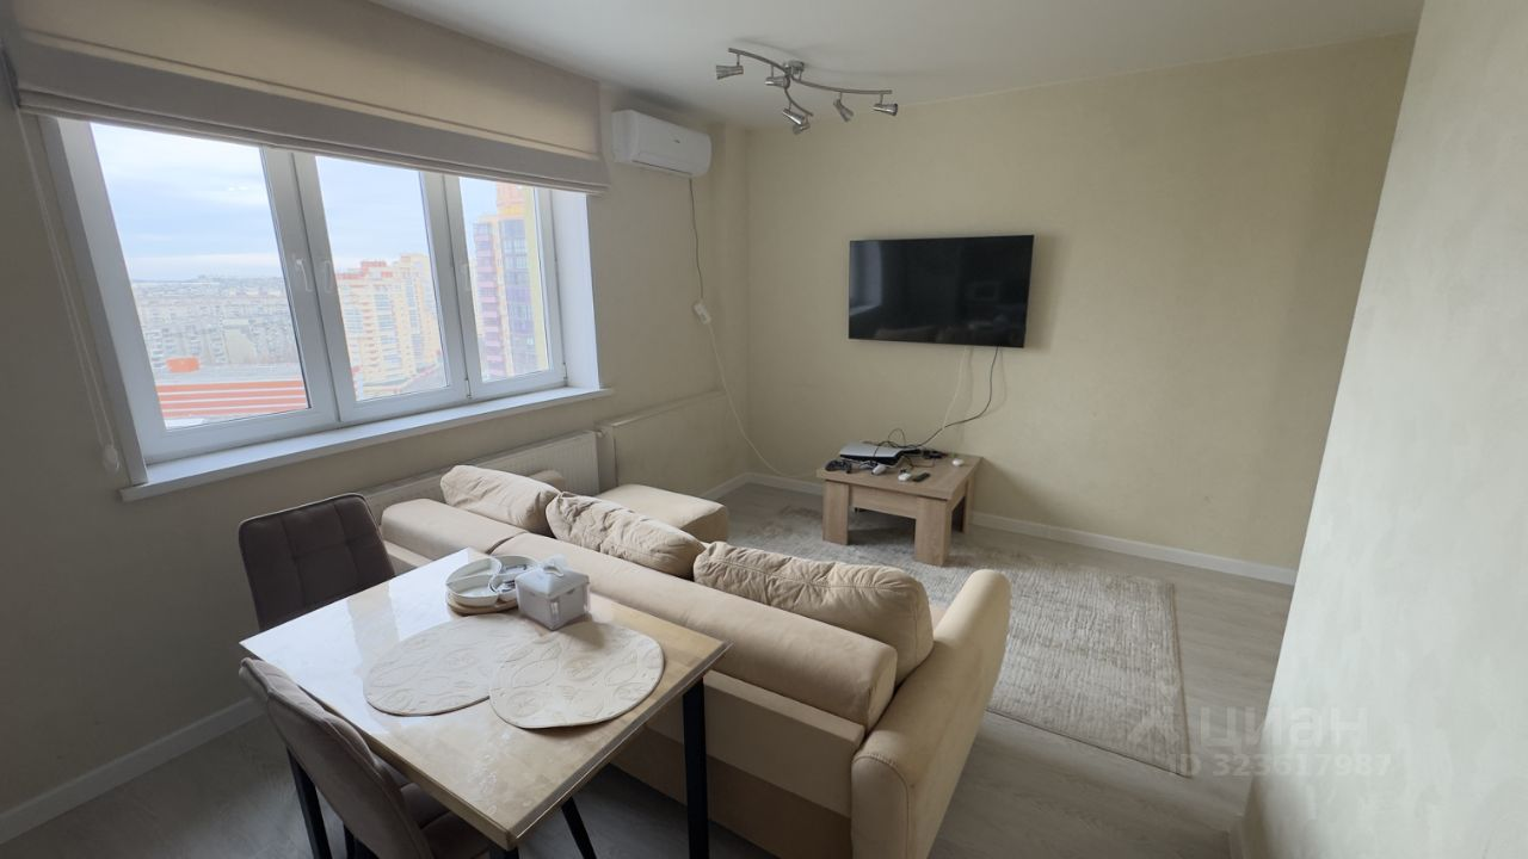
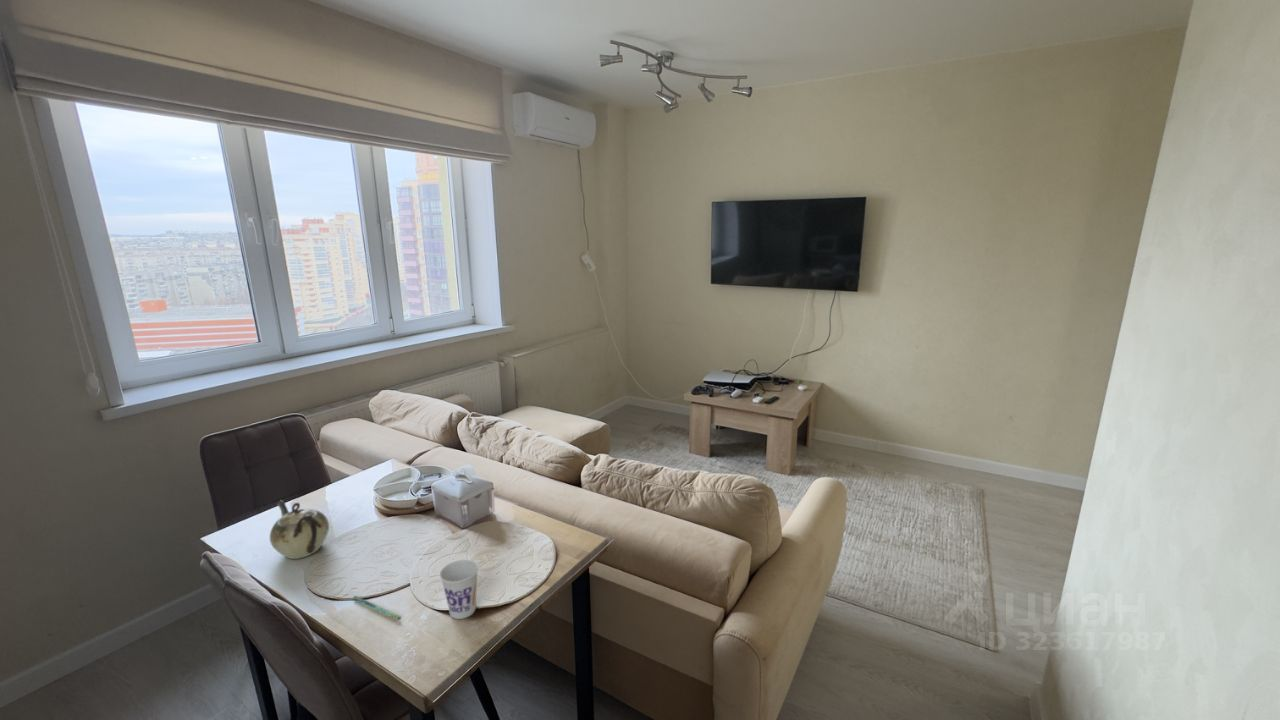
+ cup [439,559,480,620]
+ teapot [269,499,330,560]
+ pen [352,595,401,621]
